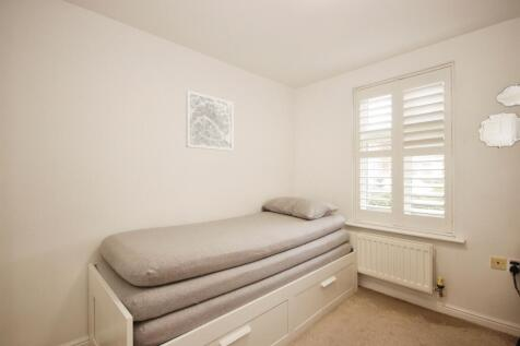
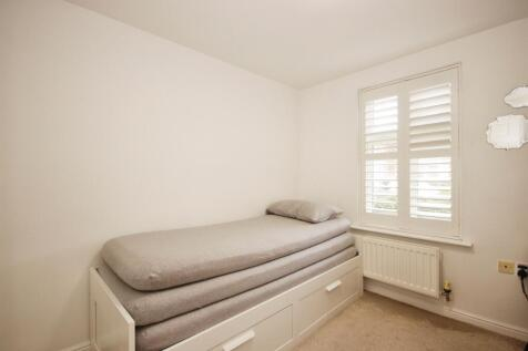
- wall art [185,90,234,152]
